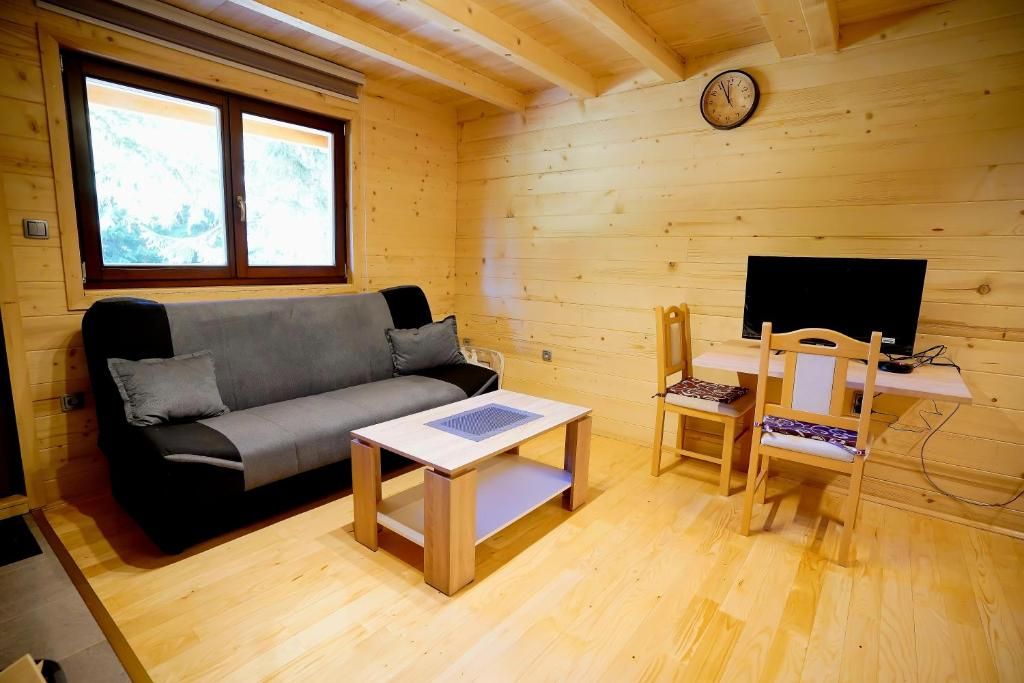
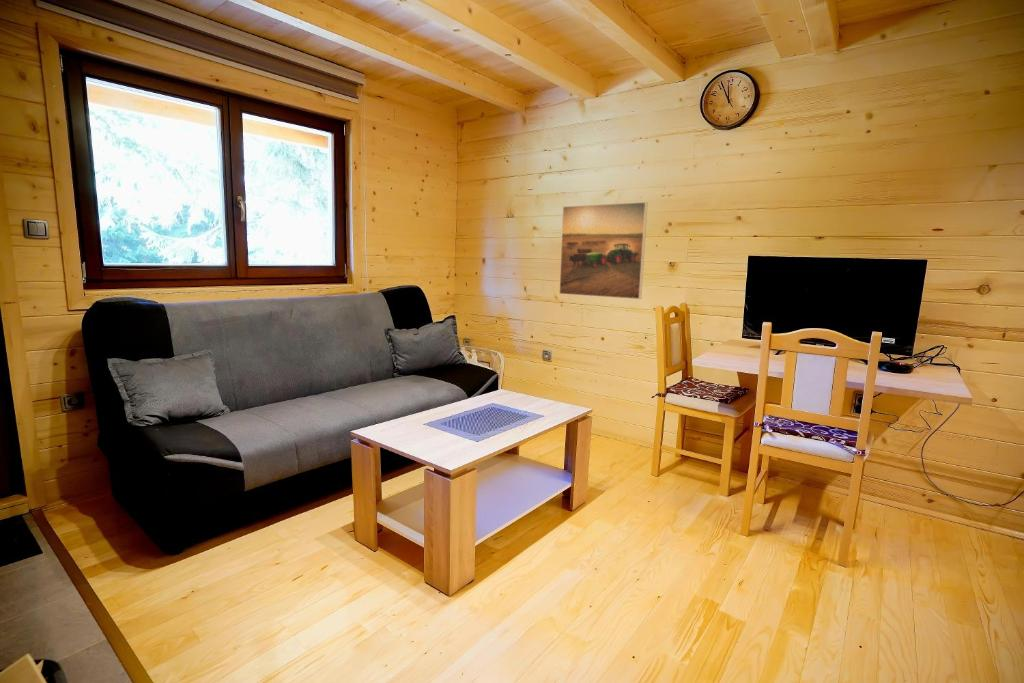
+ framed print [558,201,649,300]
